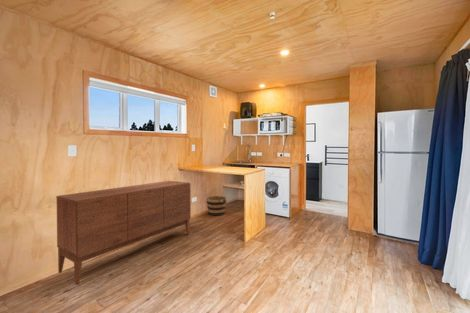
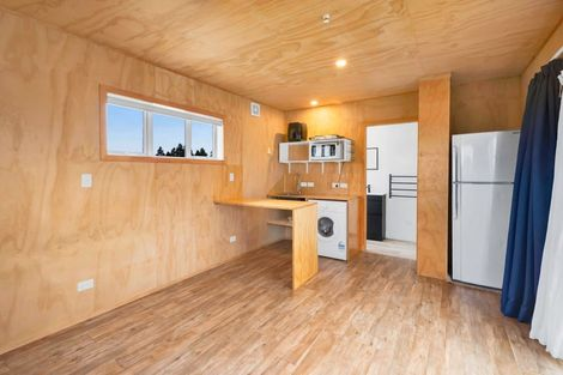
- bucket [206,195,227,216]
- sideboard [55,180,192,286]
